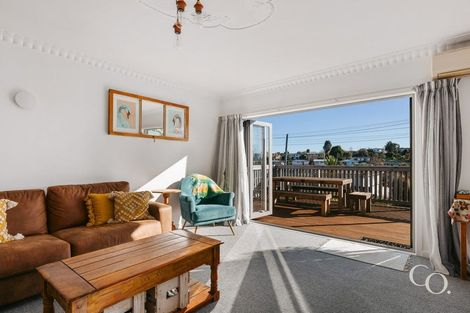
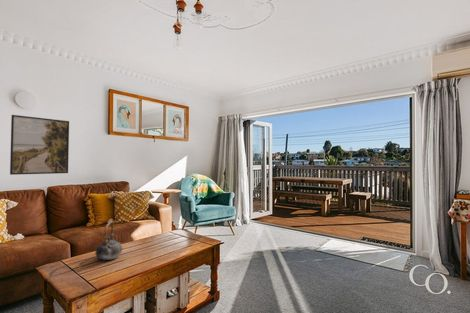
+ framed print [9,114,70,176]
+ teapot [94,220,123,262]
